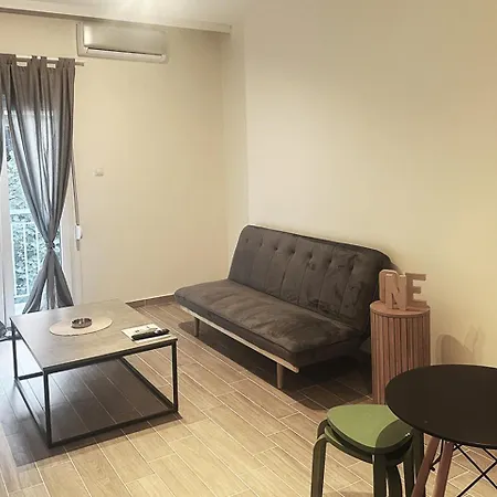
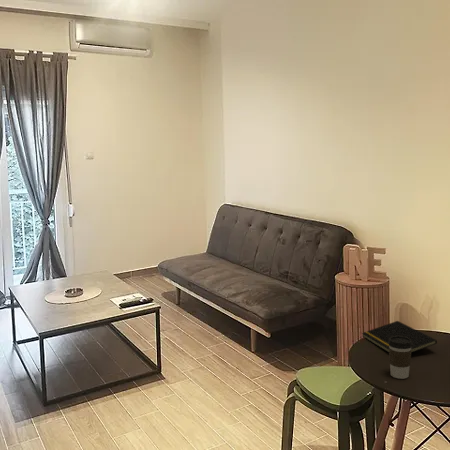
+ coffee cup [388,336,413,380]
+ notepad [361,320,438,354]
